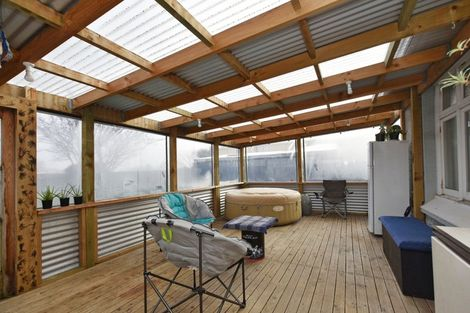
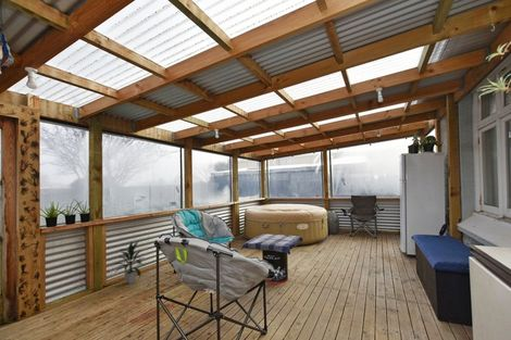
+ indoor plant [110,239,147,285]
